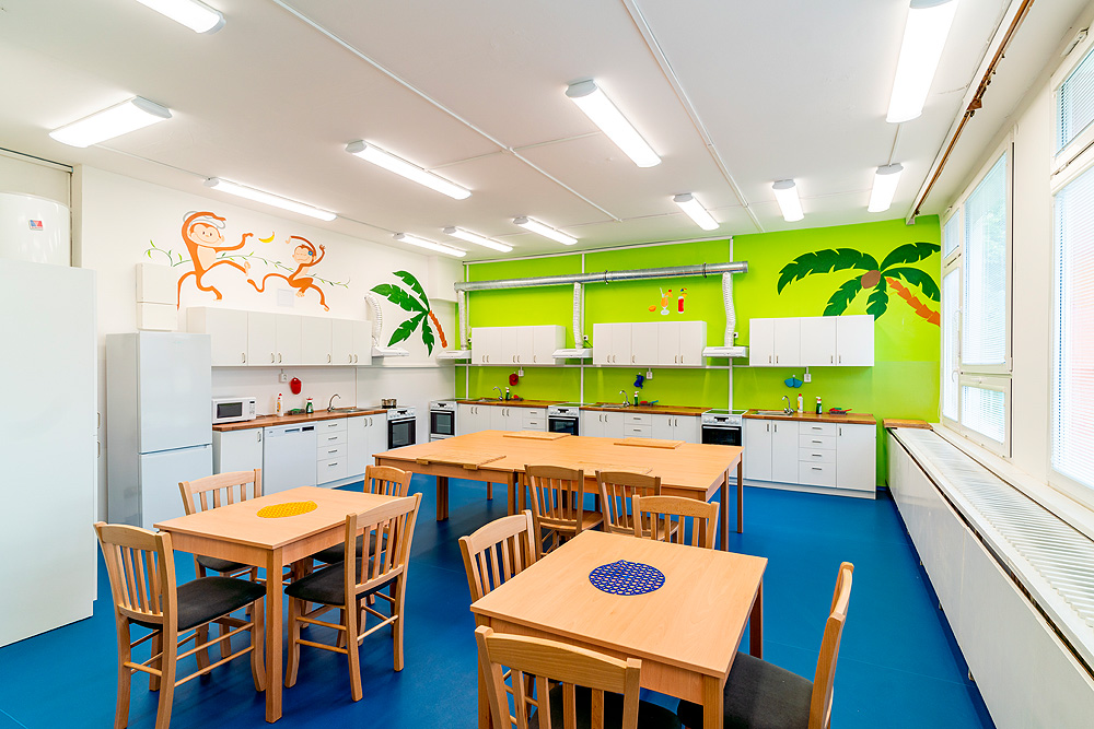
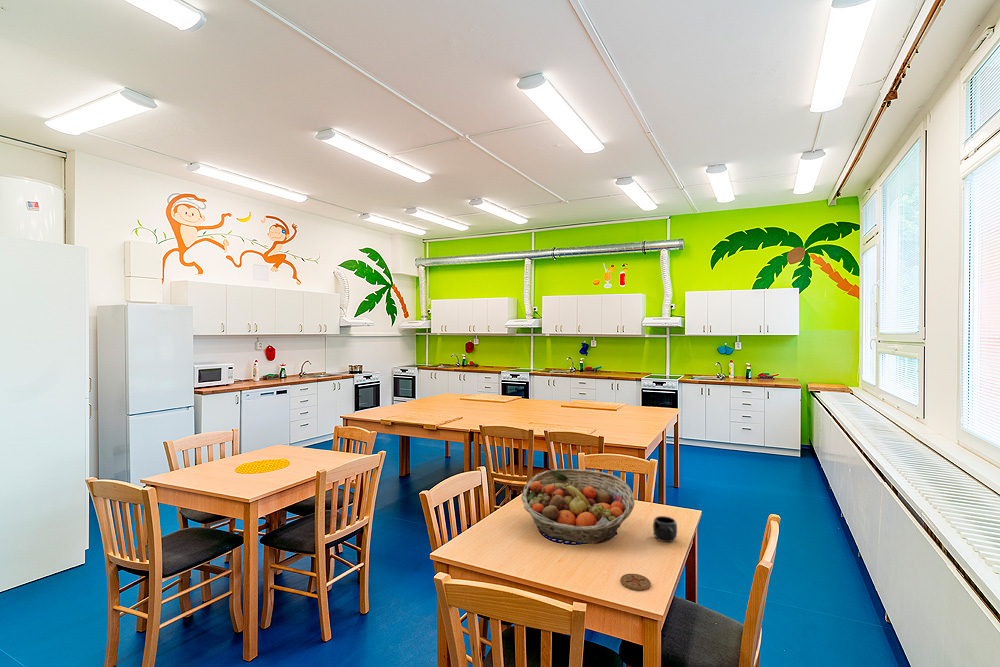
+ mug [652,515,678,543]
+ coaster [620,573,652,592]
+ fruit basket [520,468,635,545]
